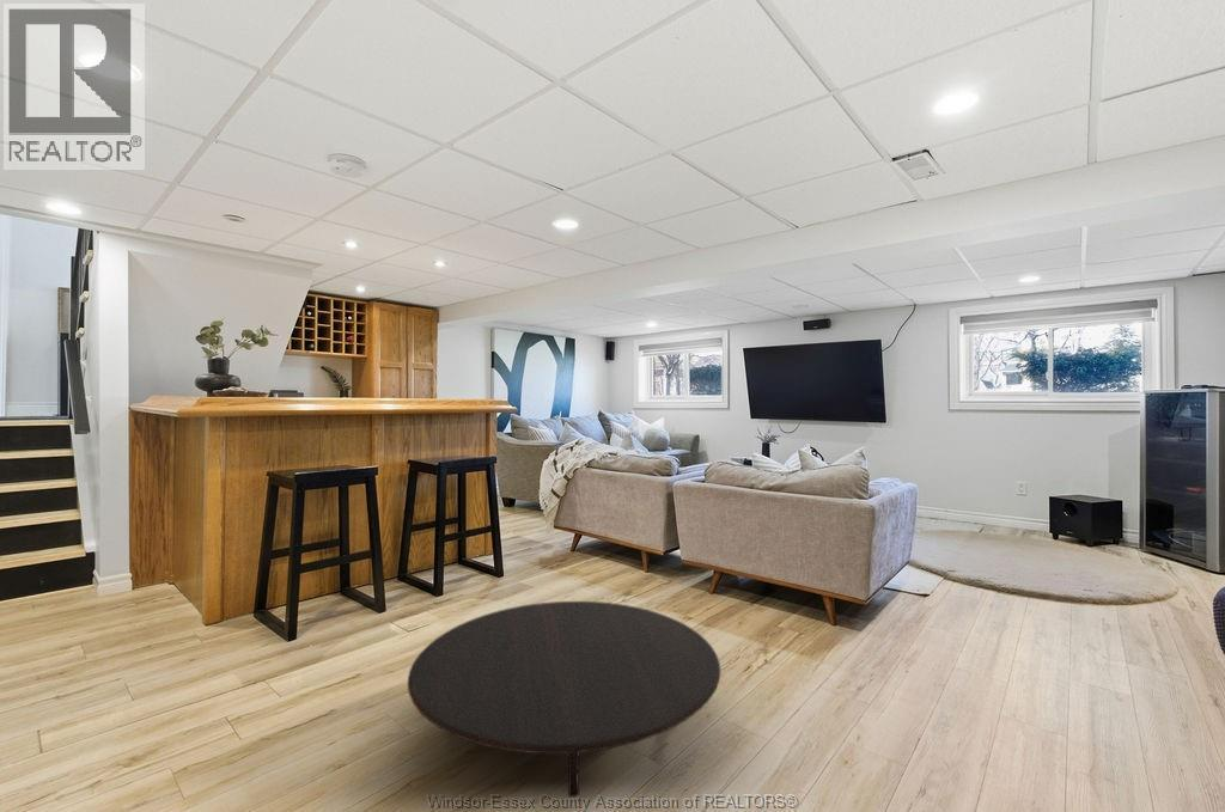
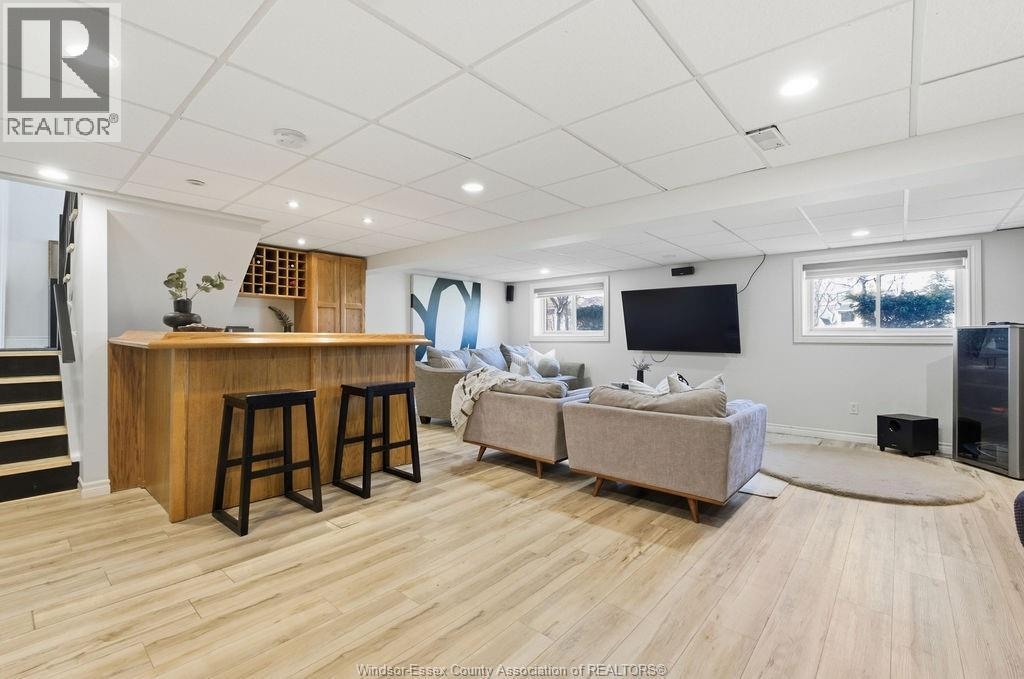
- table [407,600,721,799]
